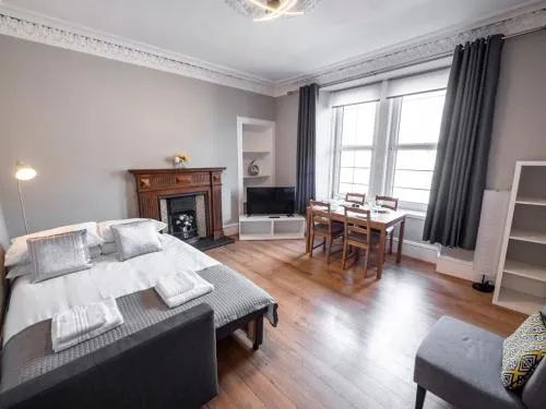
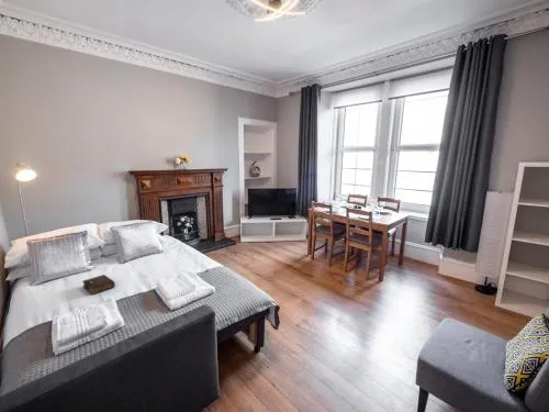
+ book [81,274,116,296]
